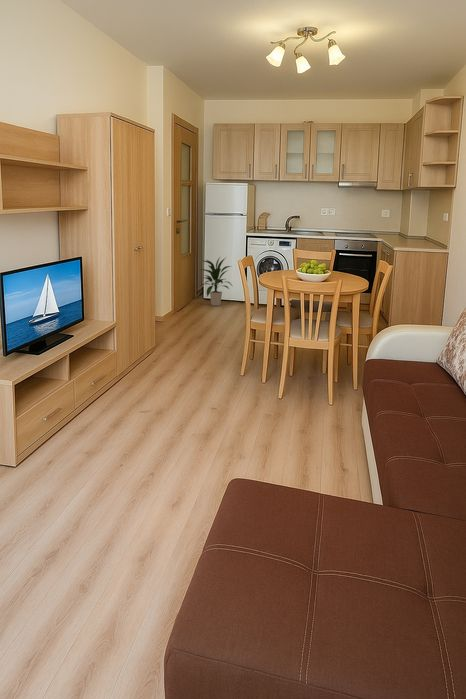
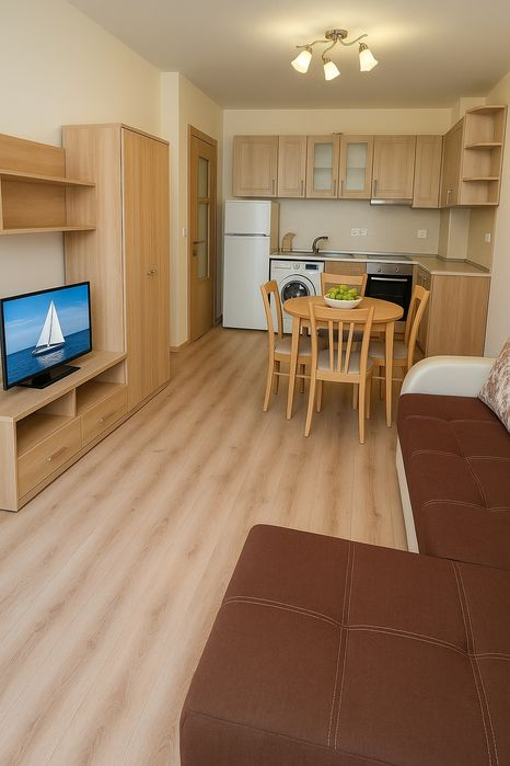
- indoor plant [199,256,233,307]
